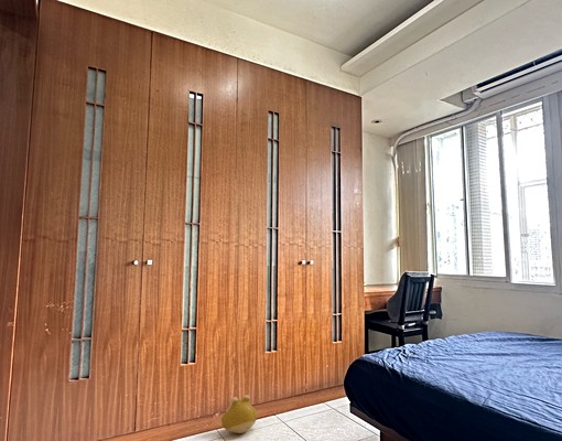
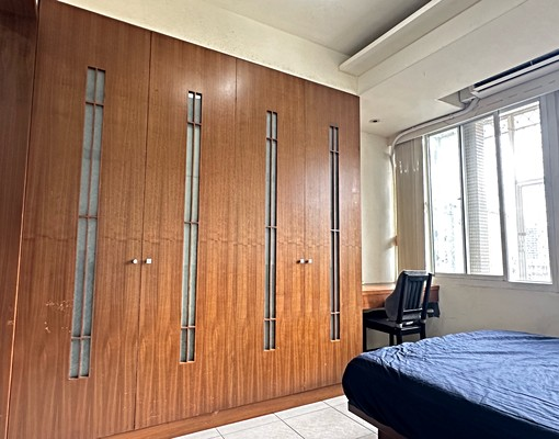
- plush toy [220,394,258,434]
